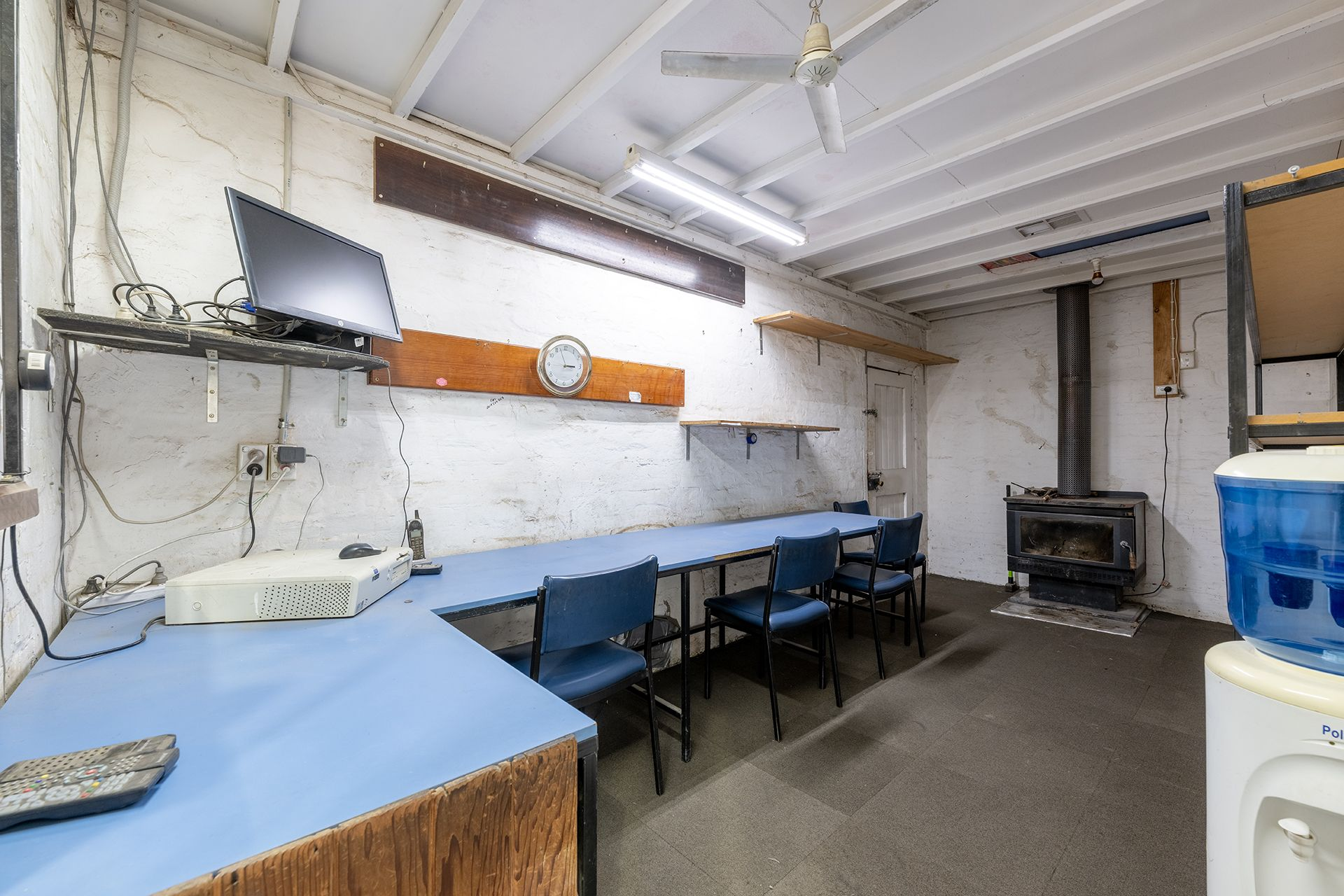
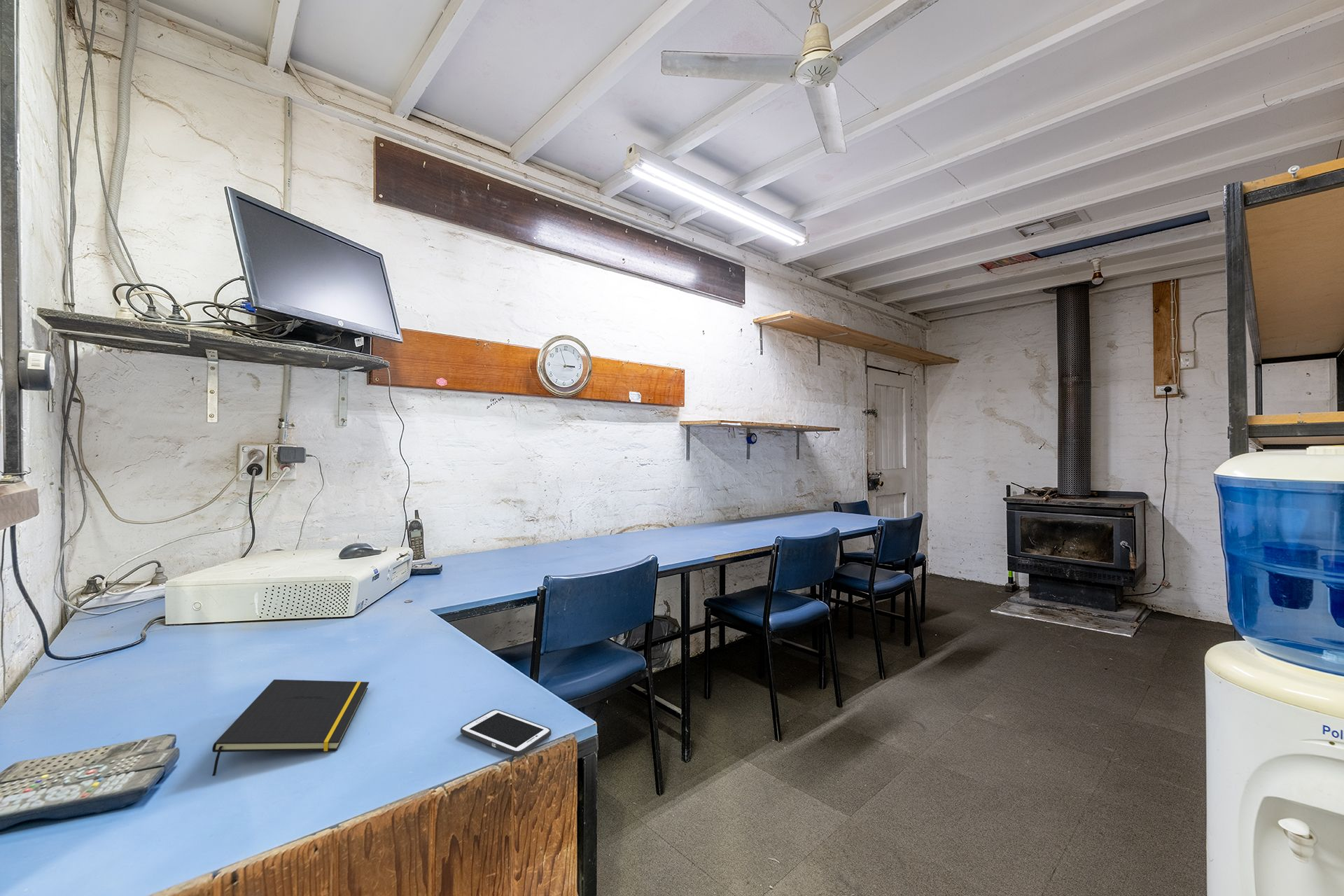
+ cell phone [460,708,552,757]
+ notepad [211,679,370,776]
